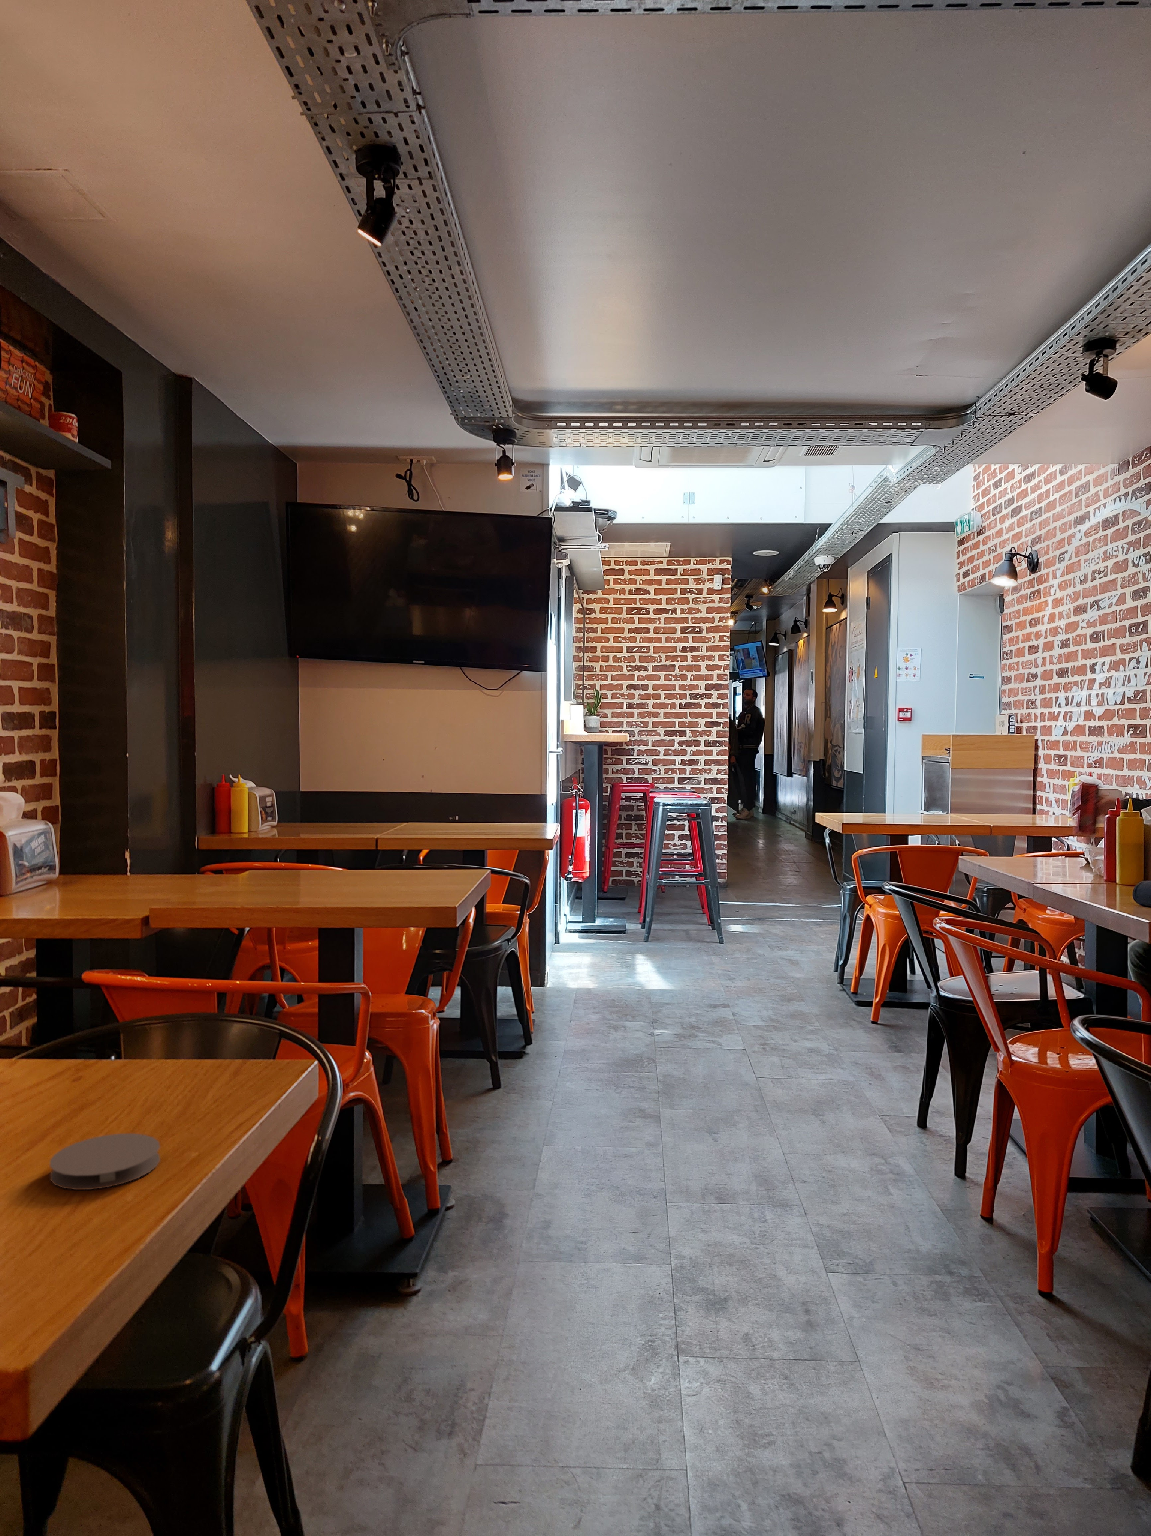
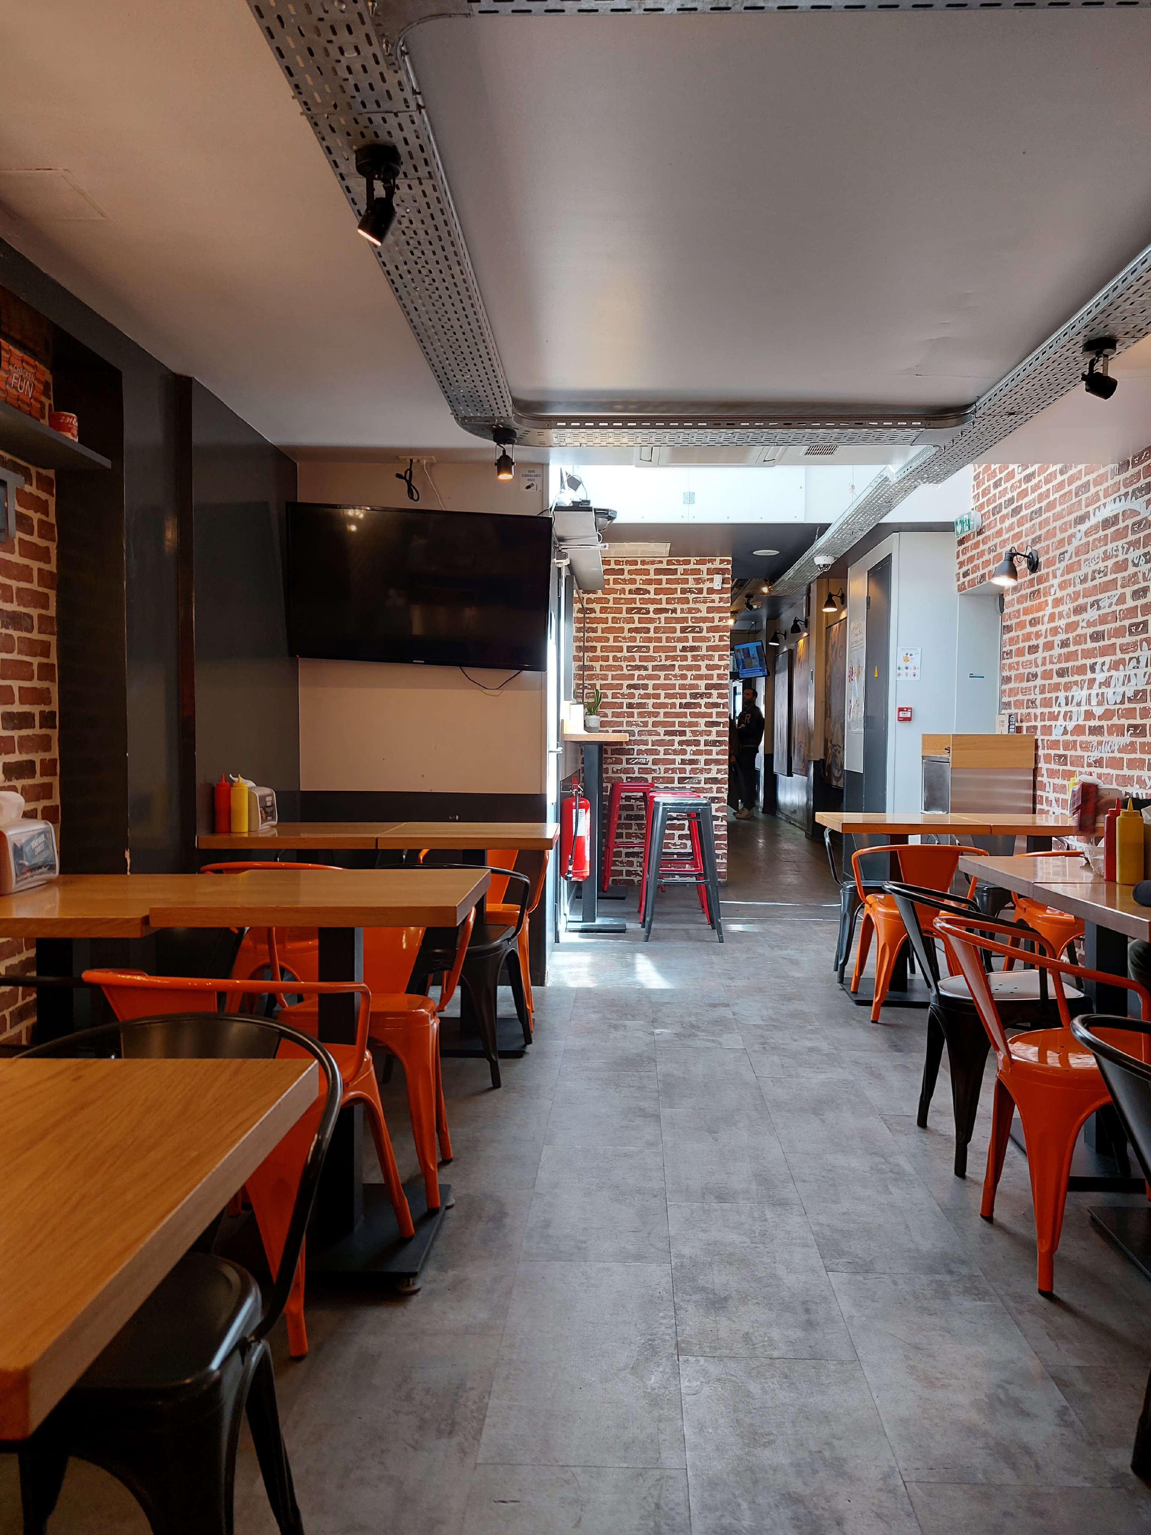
- coaster [50,1133,161,1190]
